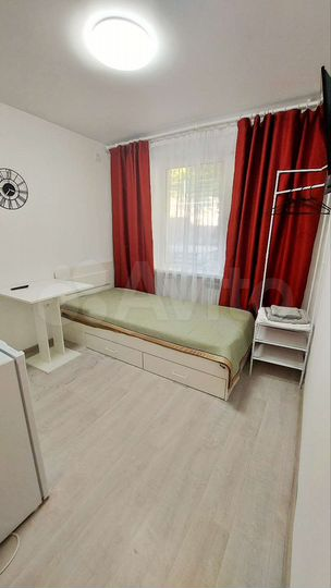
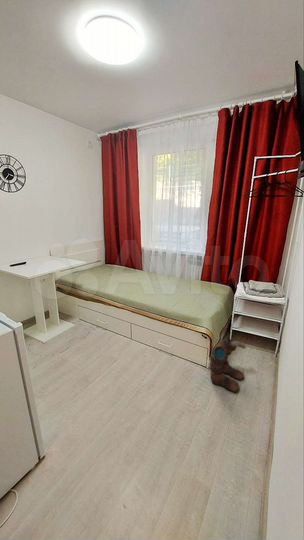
+ boots [209,337,246,394]
